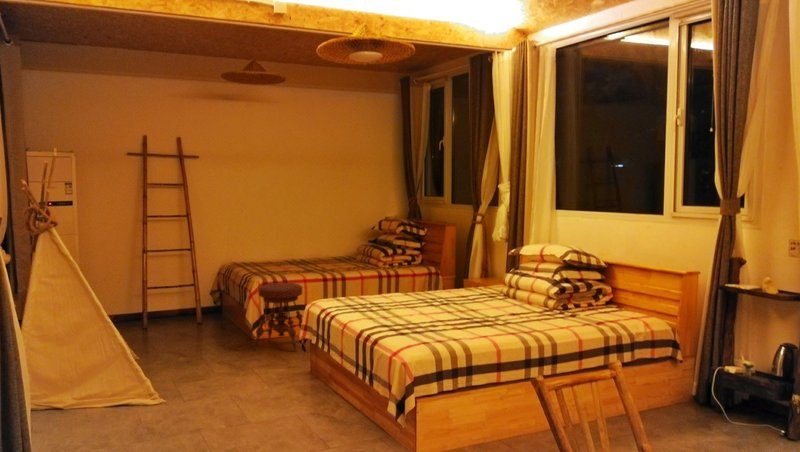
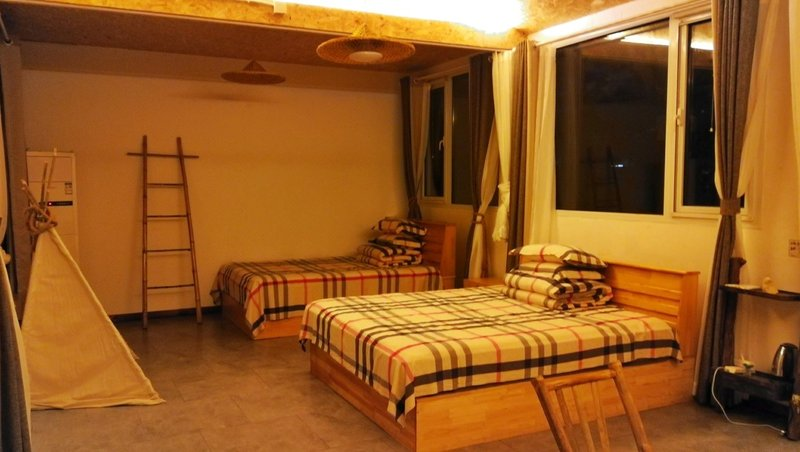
- stool [252,282,303,353]
